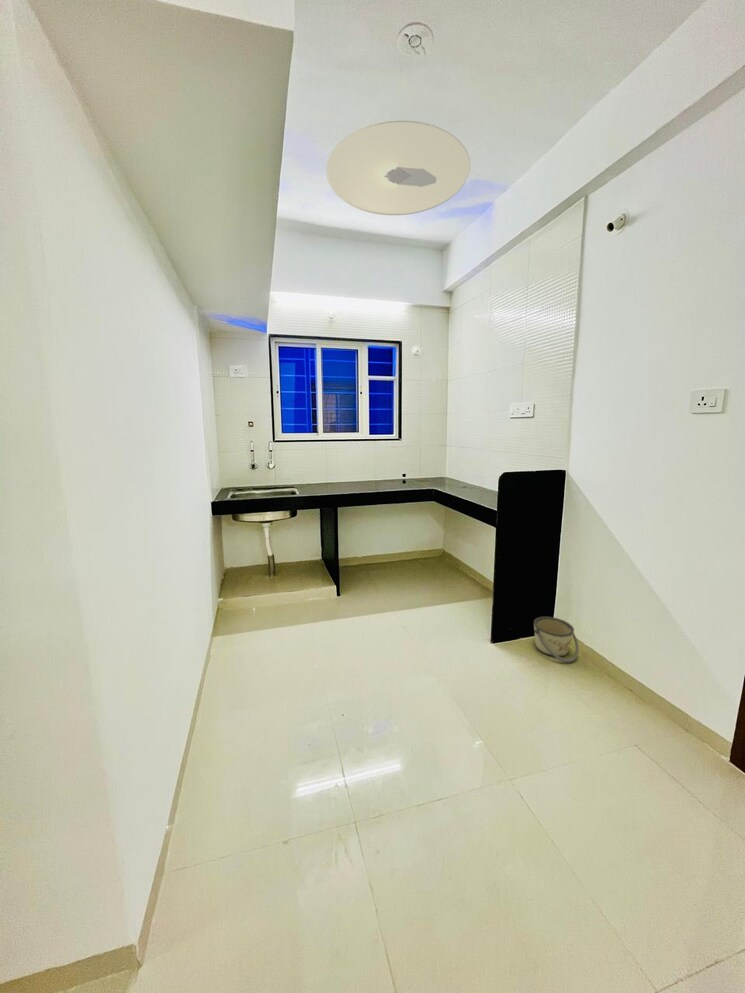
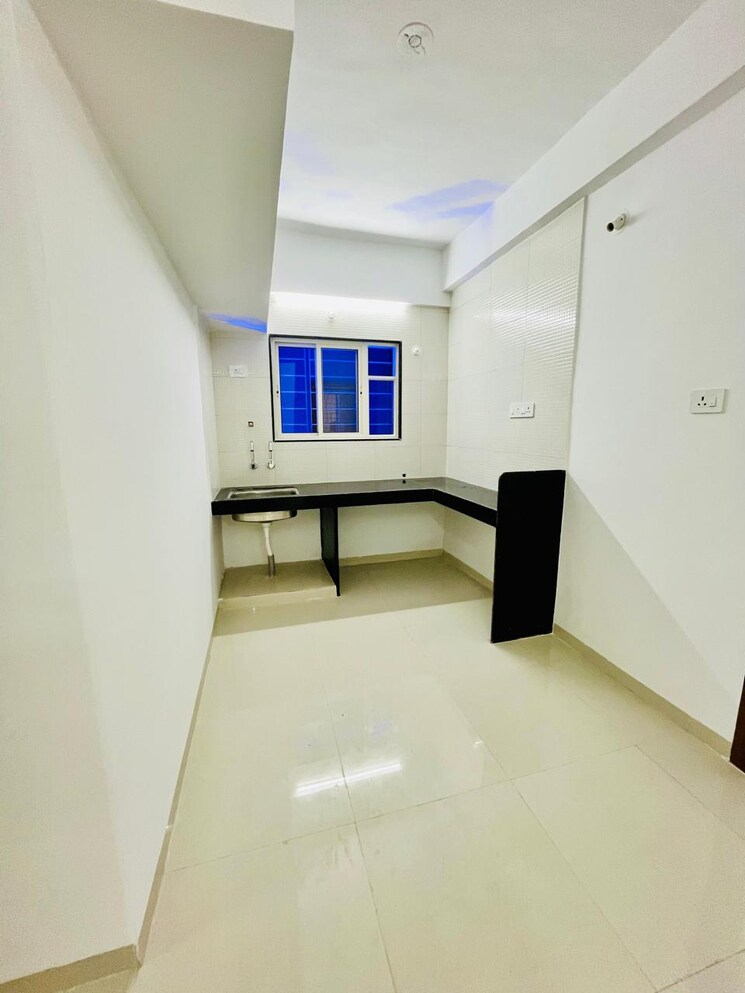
- bucket [533,616,580,663]
- ceiling light [325,119,471,216]
